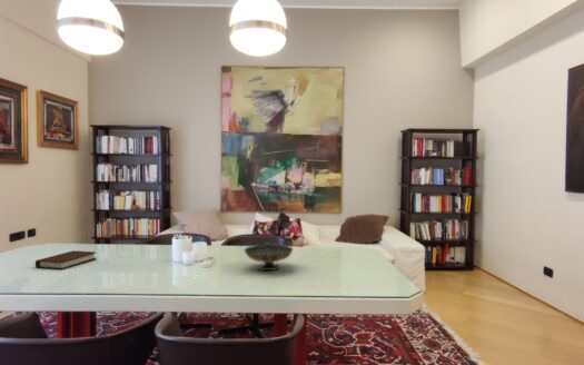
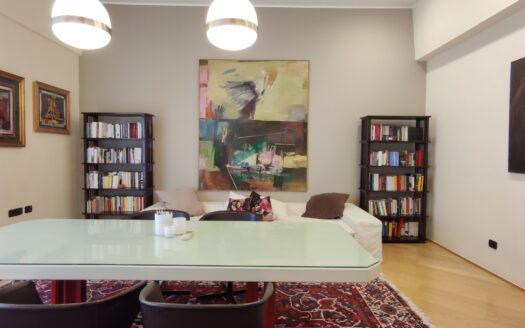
- book [34,249,98,270]
- decorative bowl [244,241,294,272]
